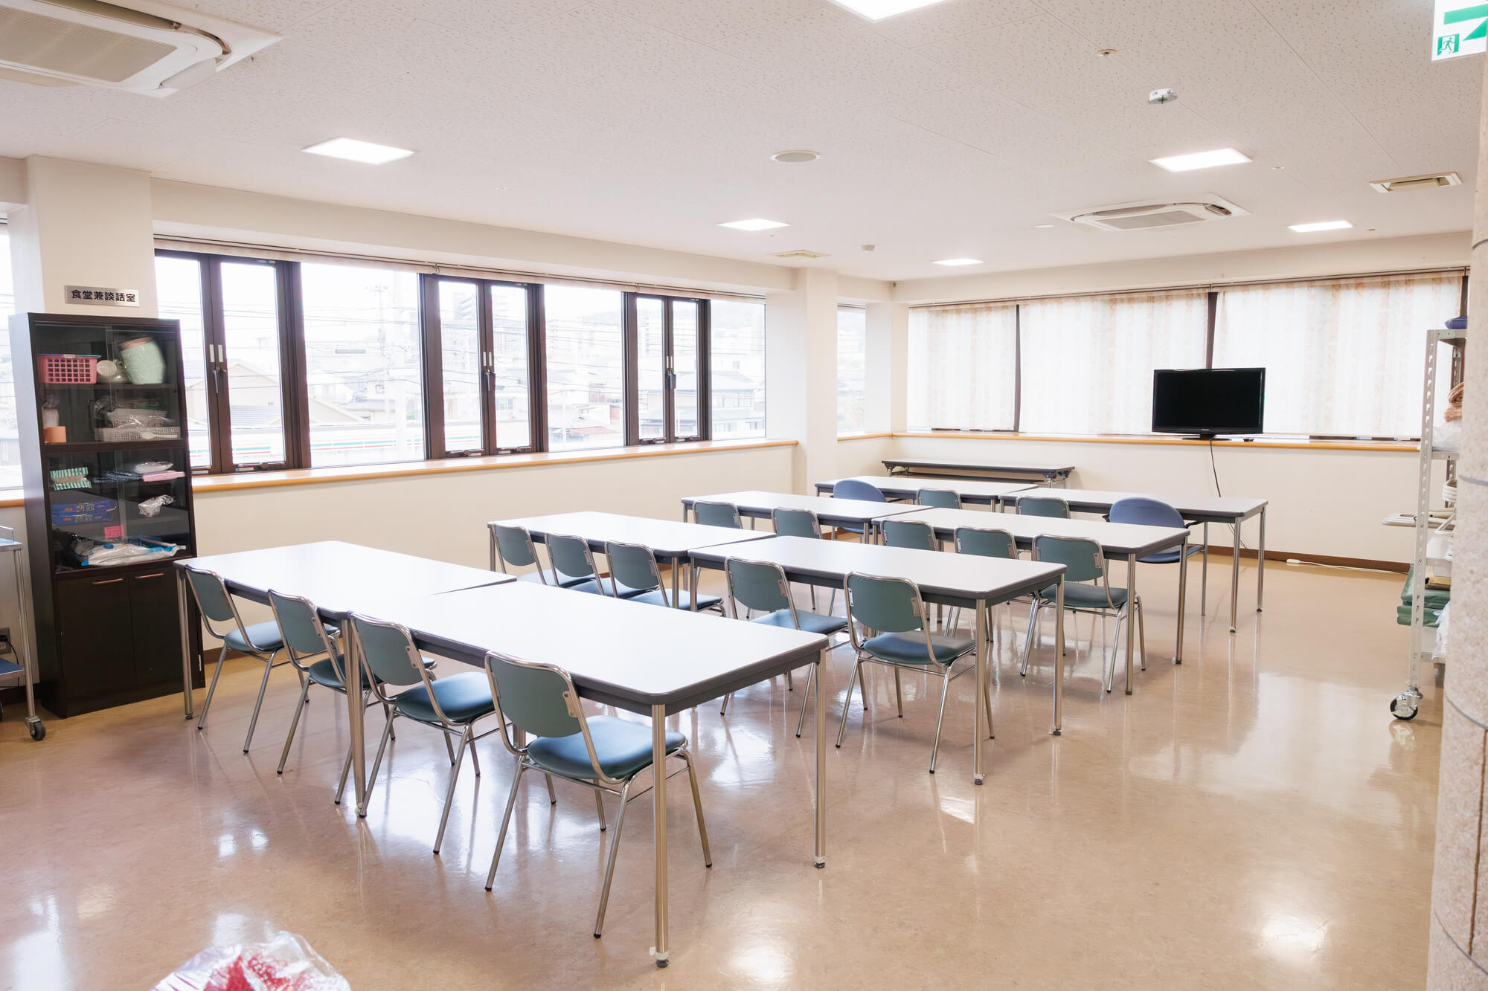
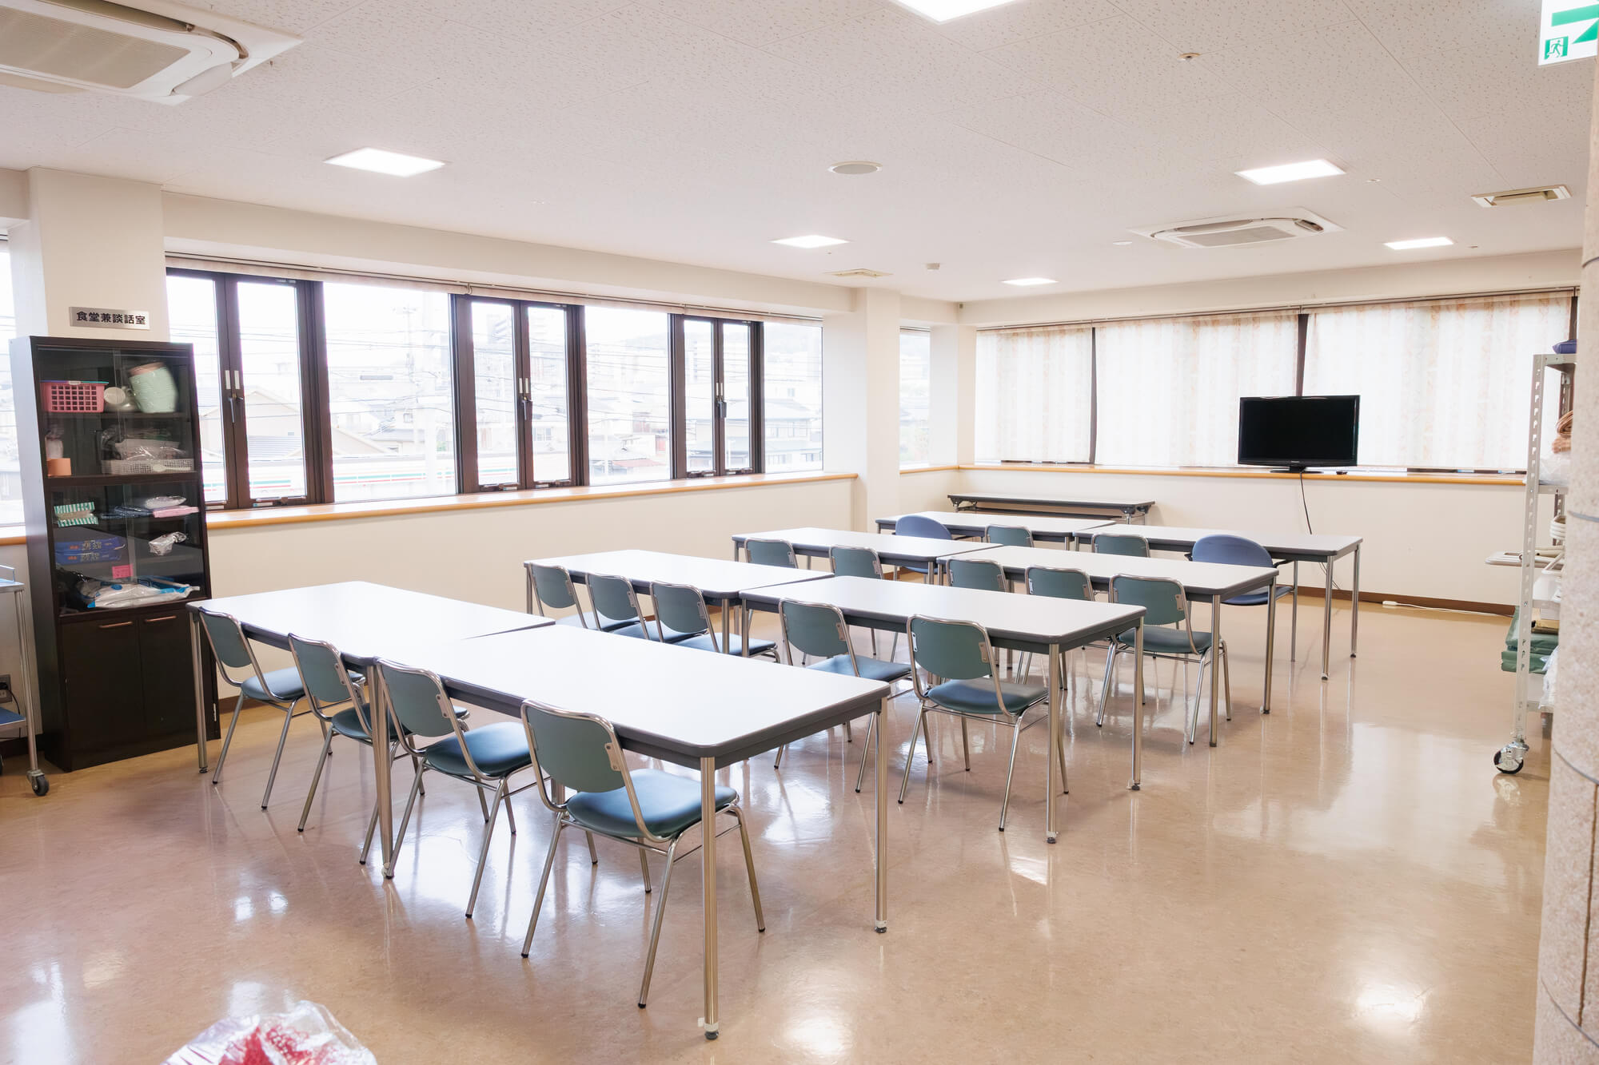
- smoke detector [1144,87,1179,107]
